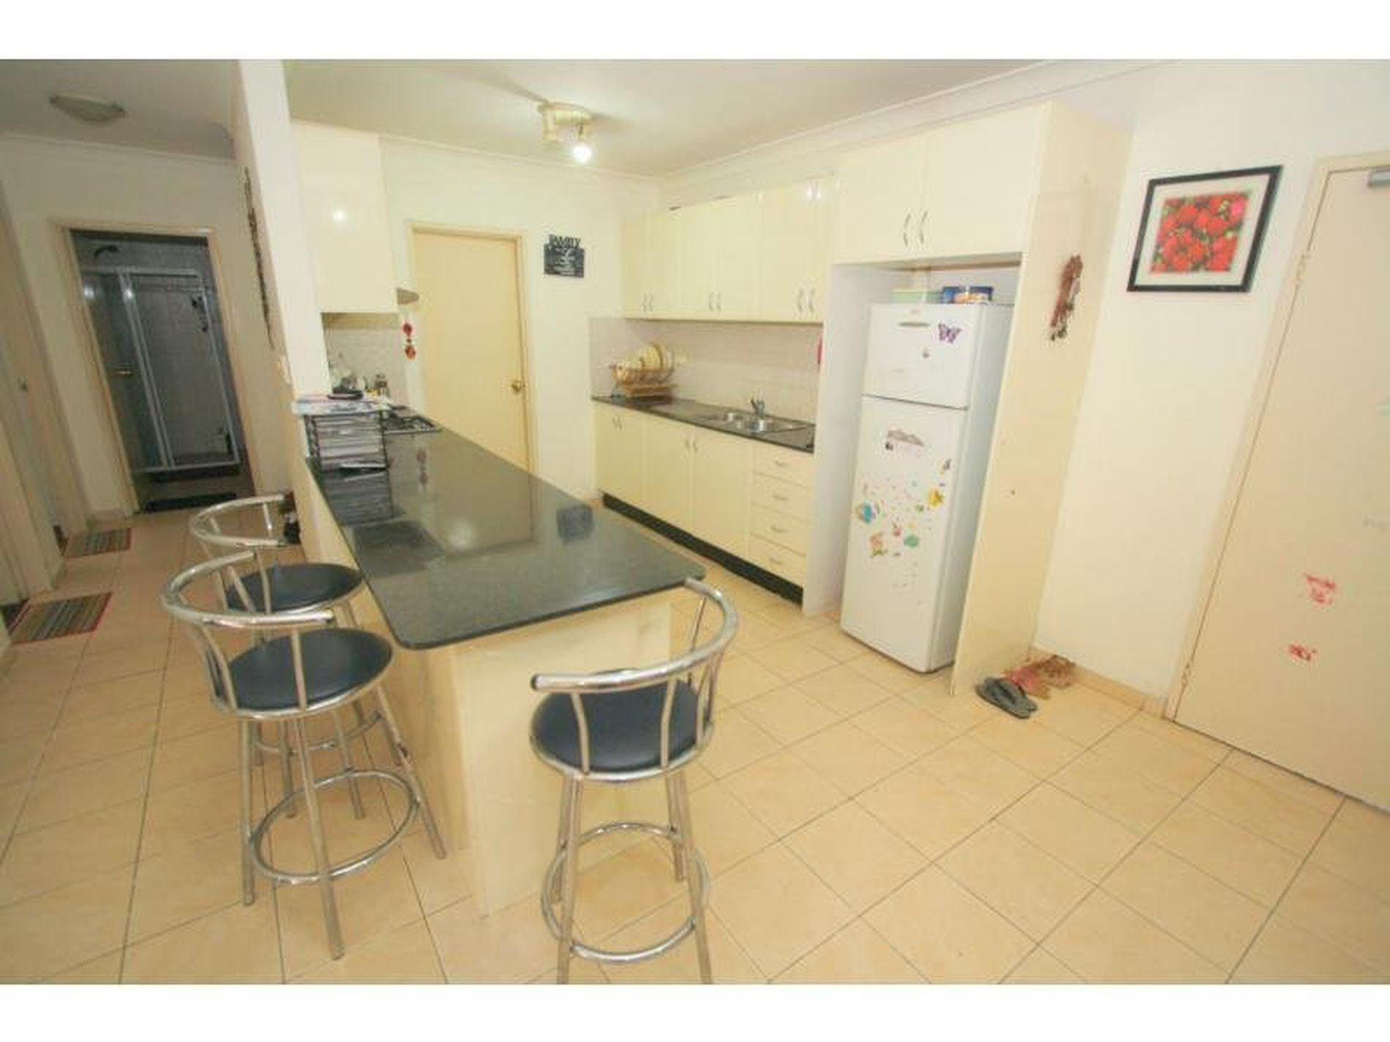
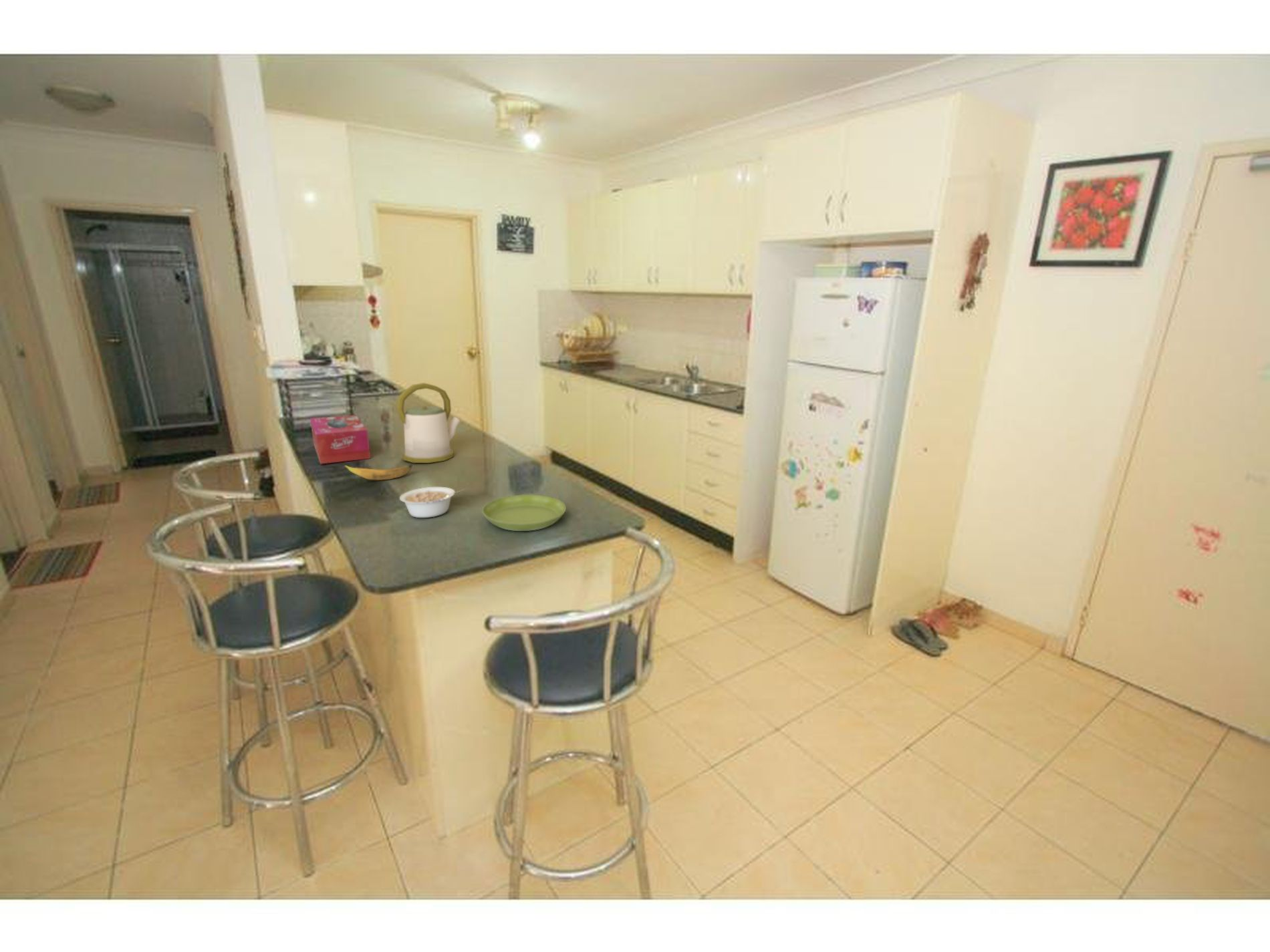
+ saucer [481,494,567,532]
+ kettle [396,382,461,464]
+ legume [399,486,467,518]
+ tissue box [309,414,371,464]
+ banana [344,464,412,480]
